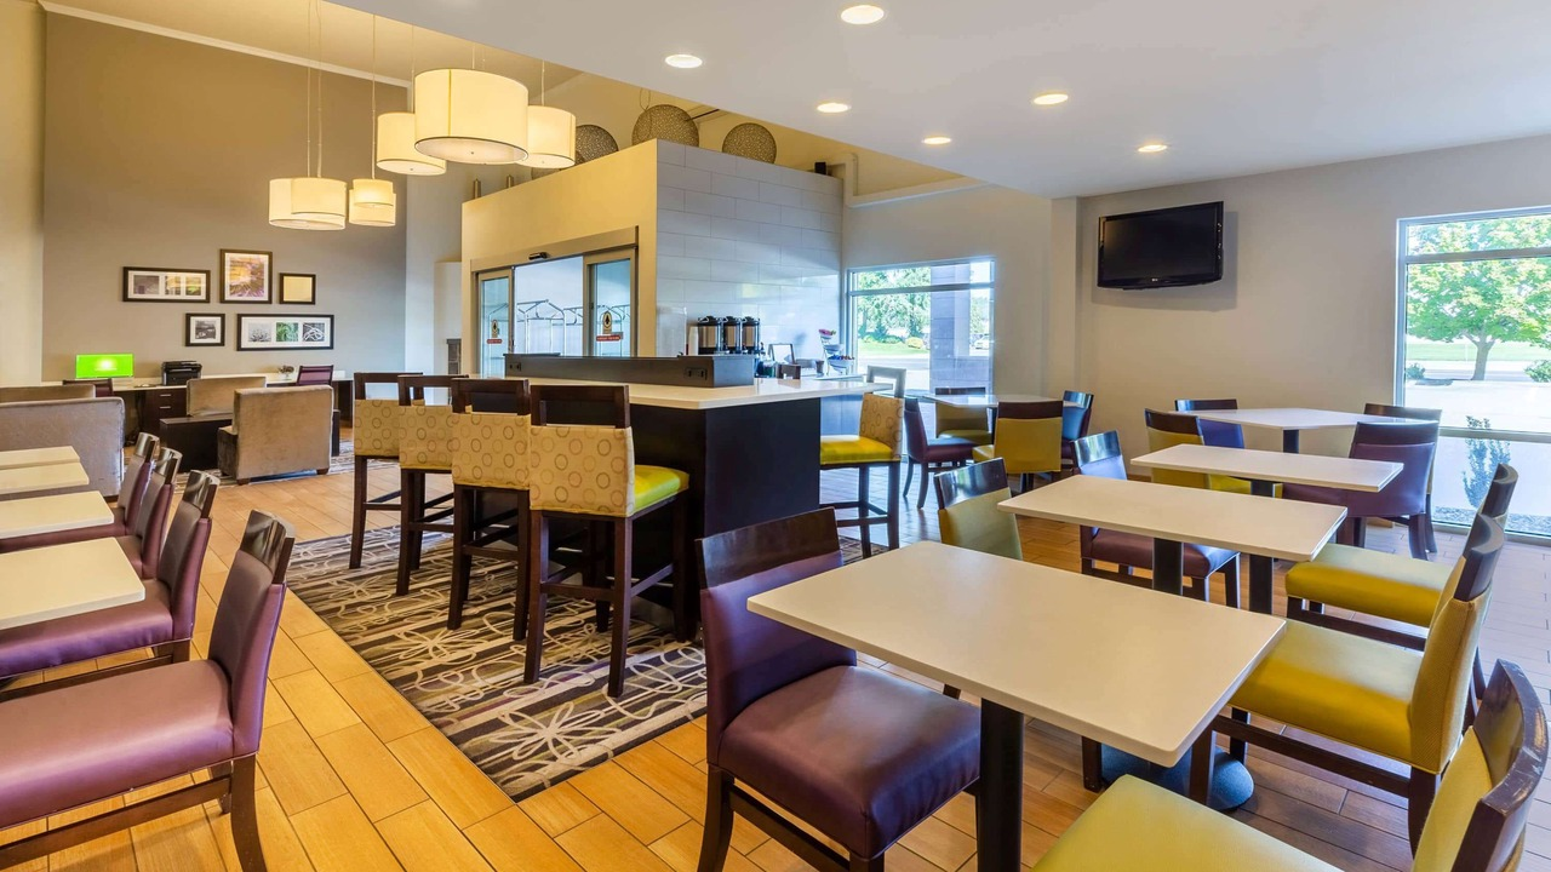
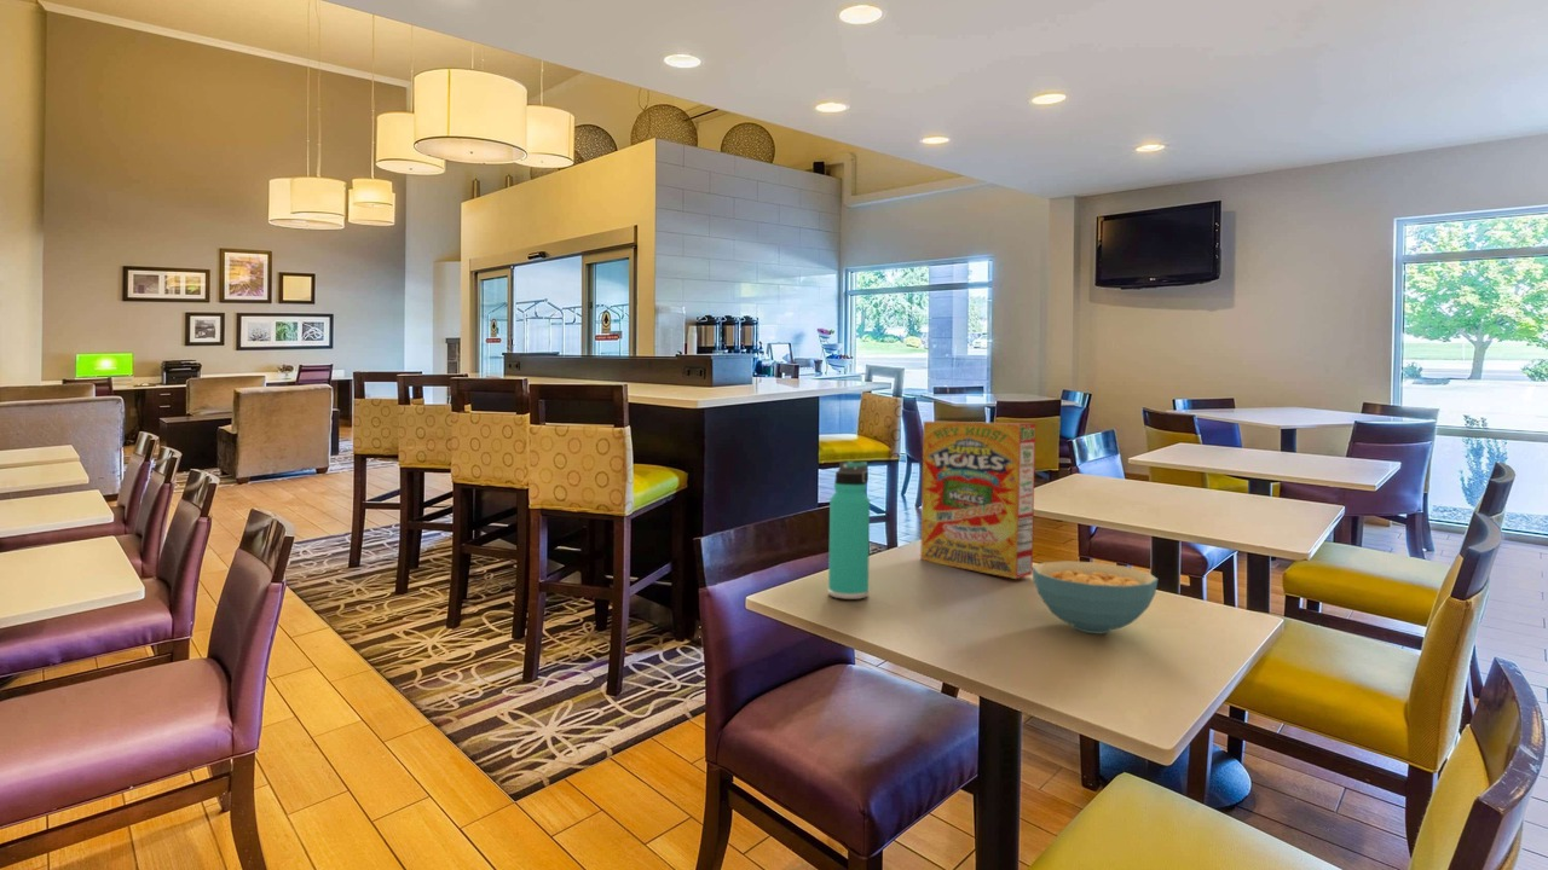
+ cereal box [919,420,1036,580]
+ thermos bottle [827,459,871,601]
+ cereal bowl [1032,559,1159,634]
